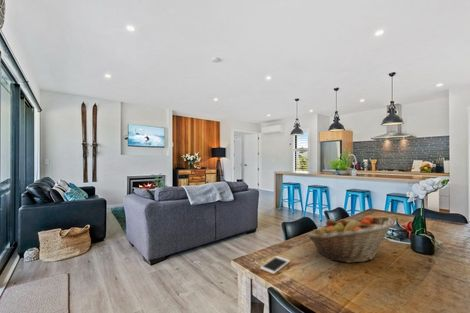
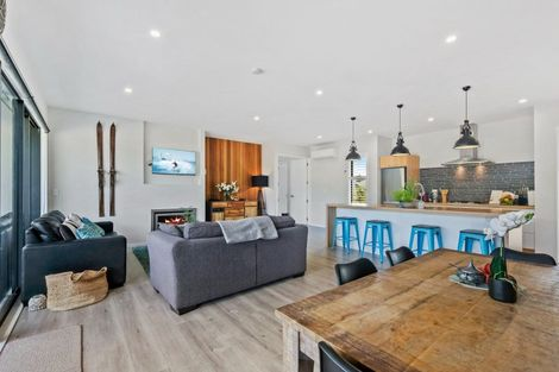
- cell phone [259,255,291,275]
- fruit basket [306,215,394,264]
